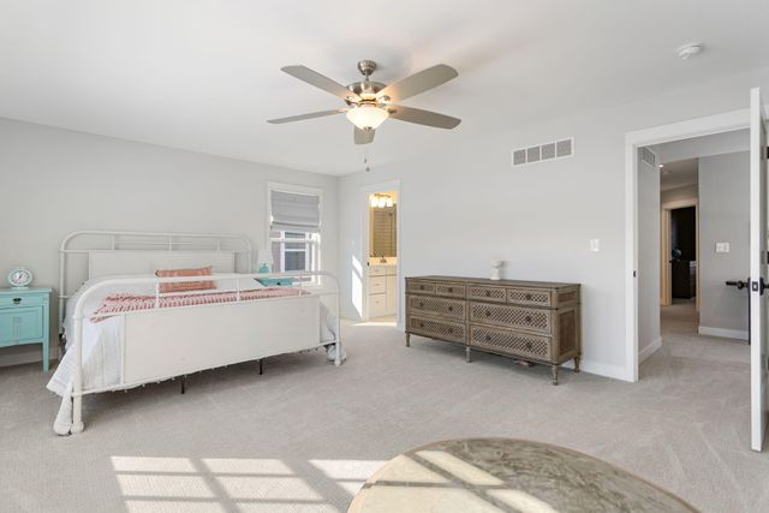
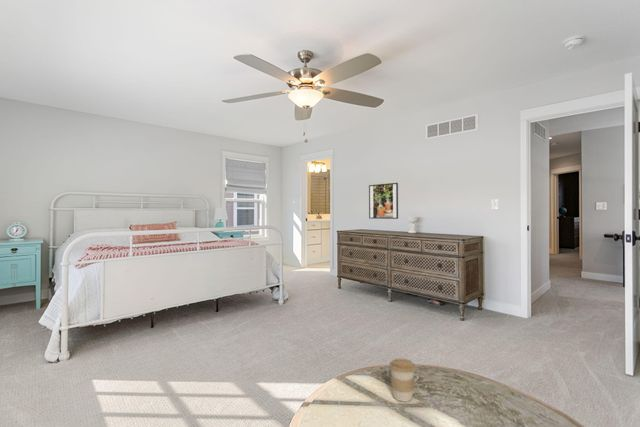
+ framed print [368,182,399,220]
+ coffee cup [388,358,417,403]
